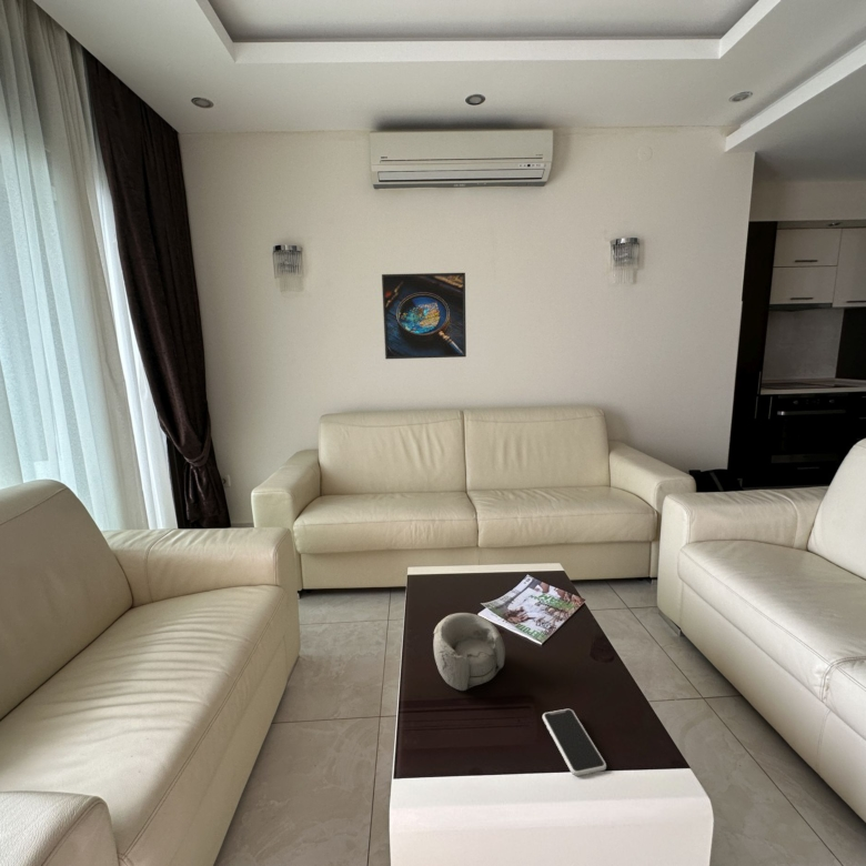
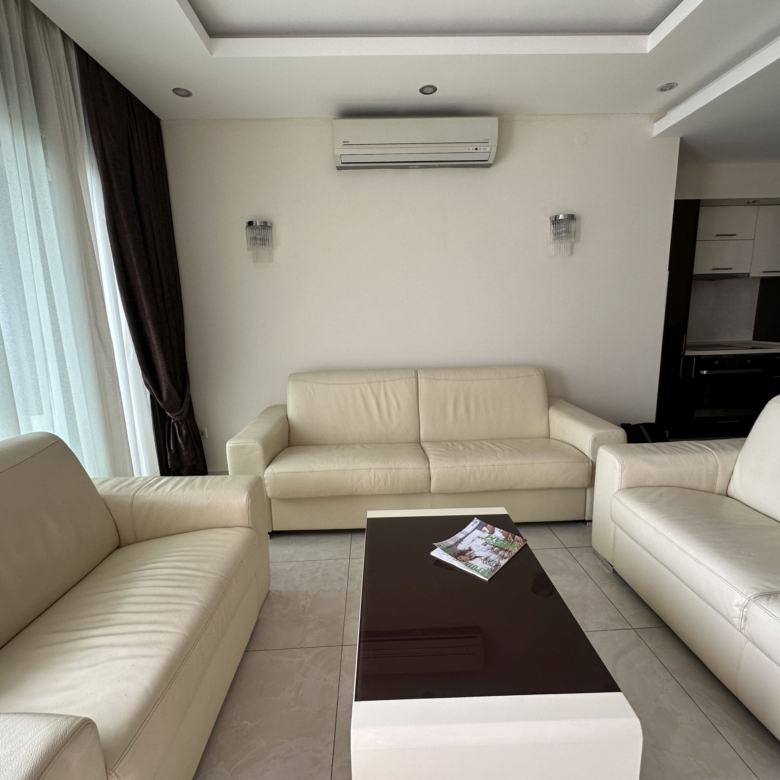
- smartphone [542,708,607,777]
- decorative bowl [433,612,506,692]
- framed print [381,272,467,360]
